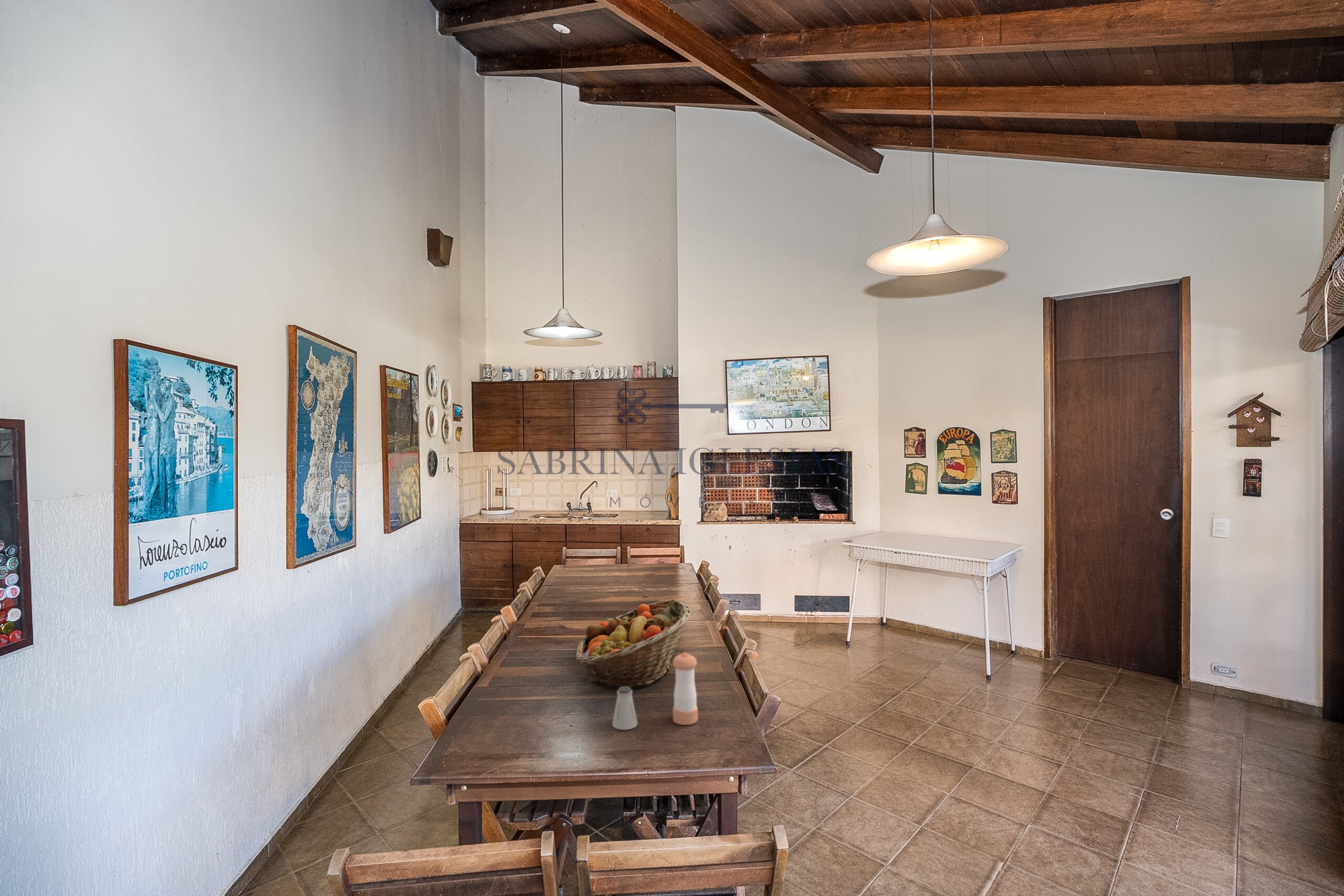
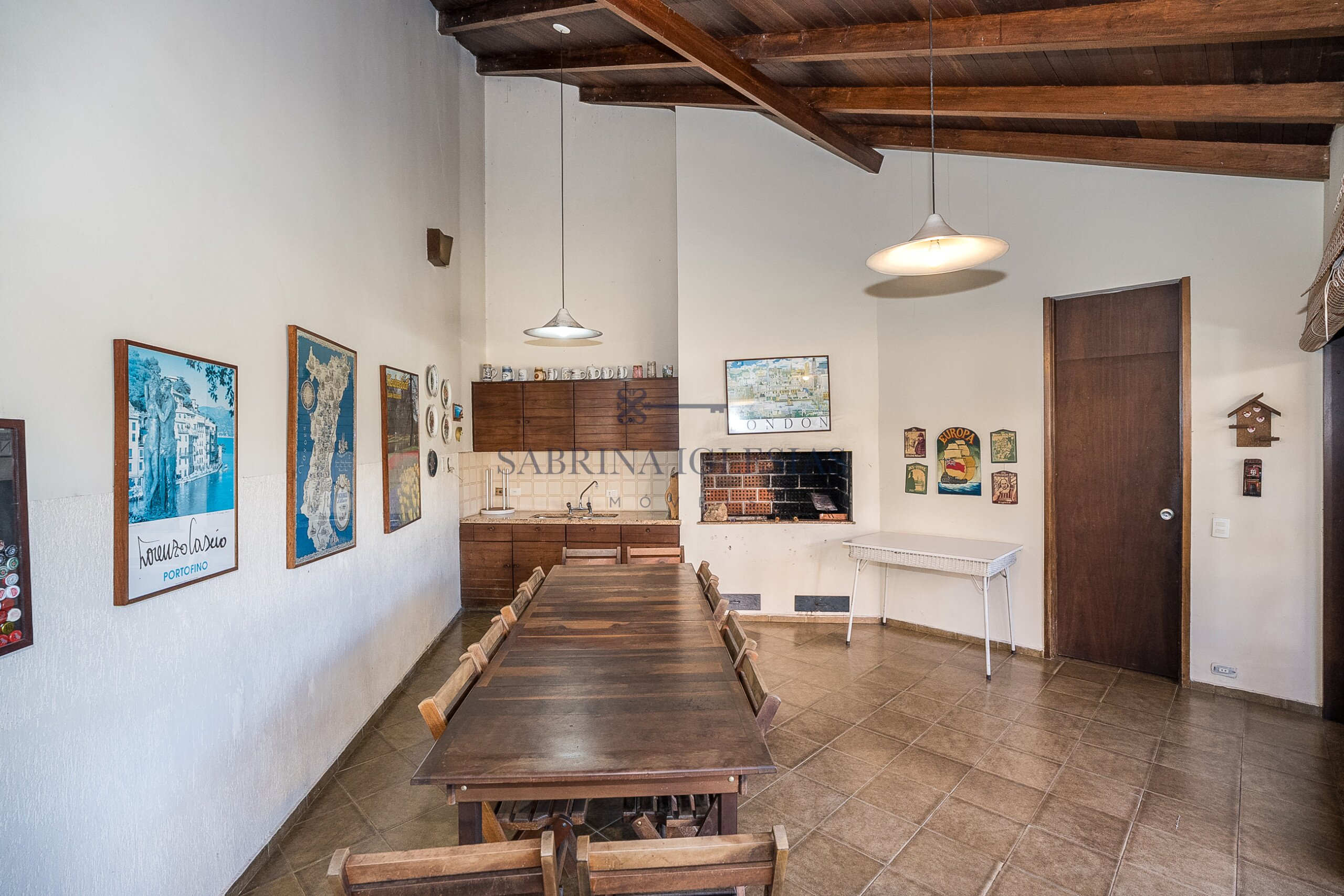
- pepper shaker [672,652,698,725]
- saltshaker [612,687,638,731]
- fruit basket [575,599,692,689]
